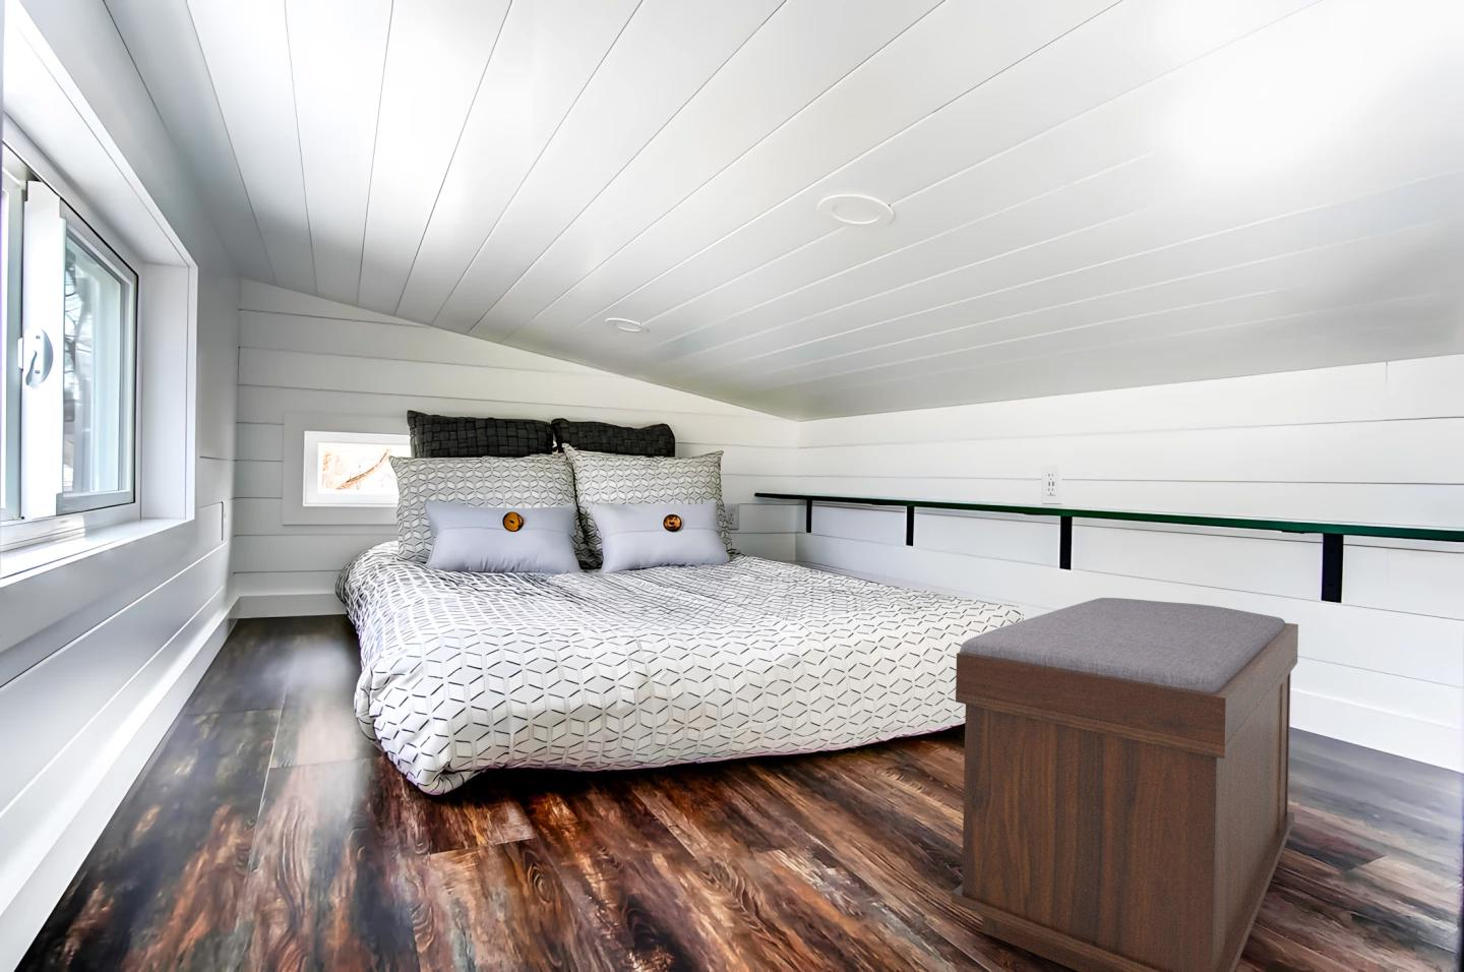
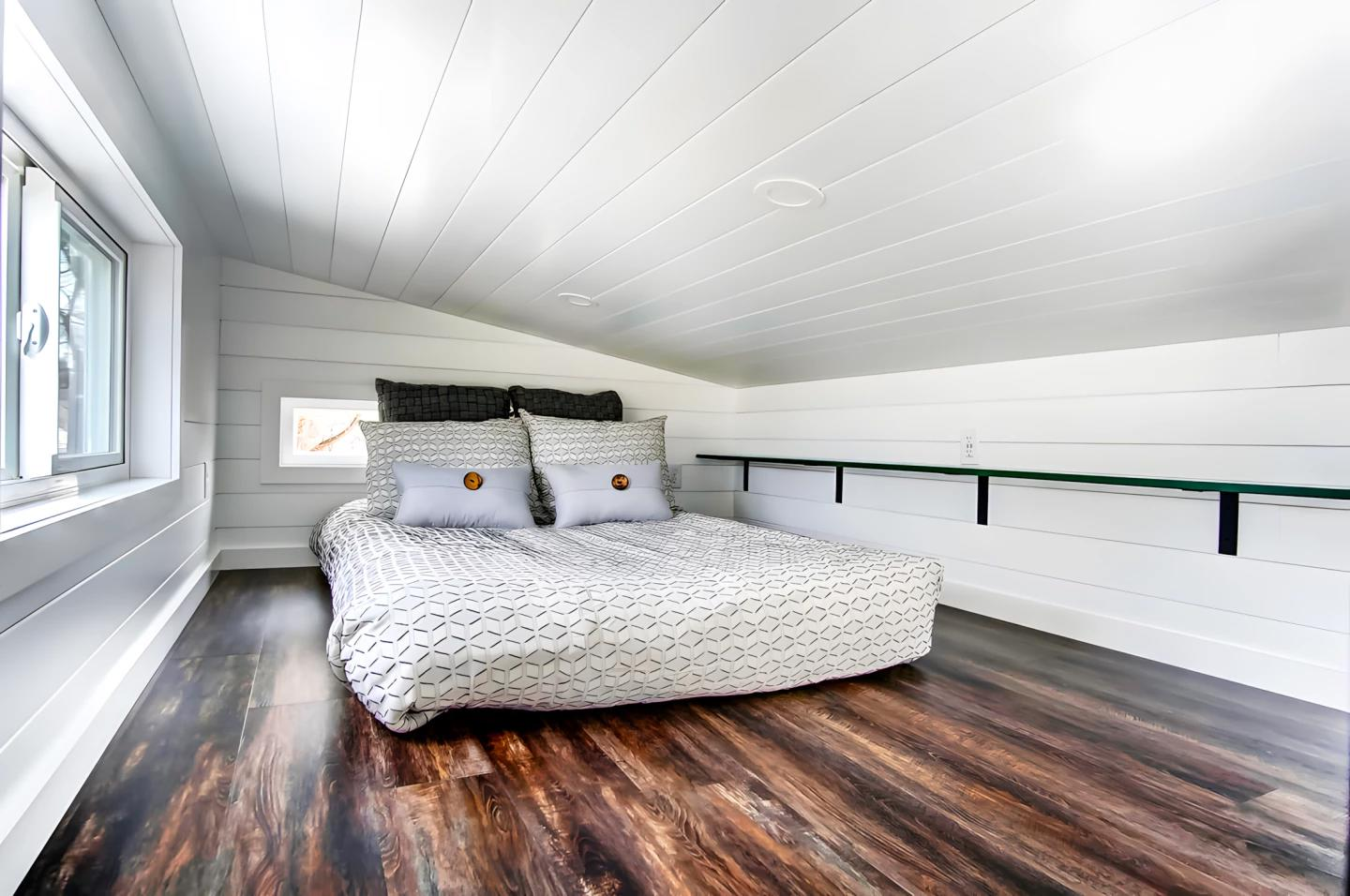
- bench [951,597,1299,972]
